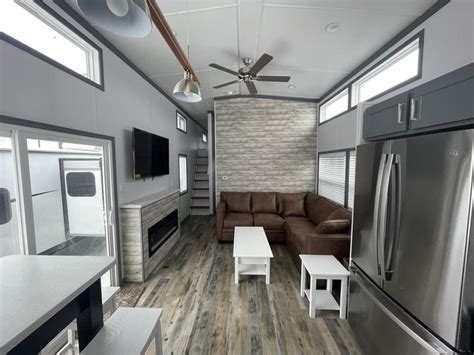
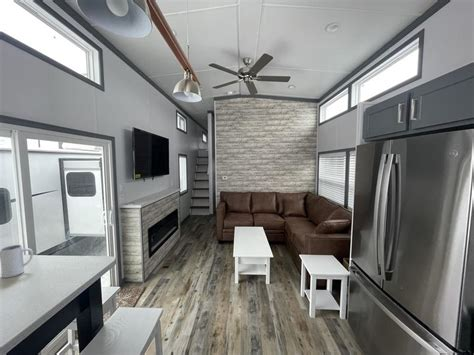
+ mug [0,244,34,279]
